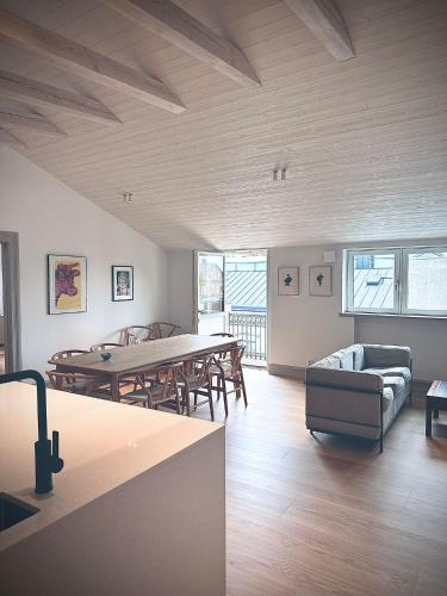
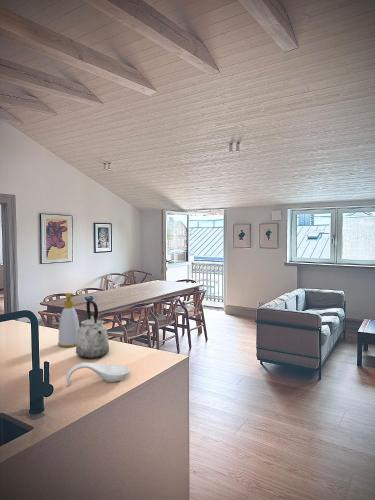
+ kettle [75,299,110,360]
+ spoon rest [65,362,131,387]
+ soap bottle [57,292,80,348]
